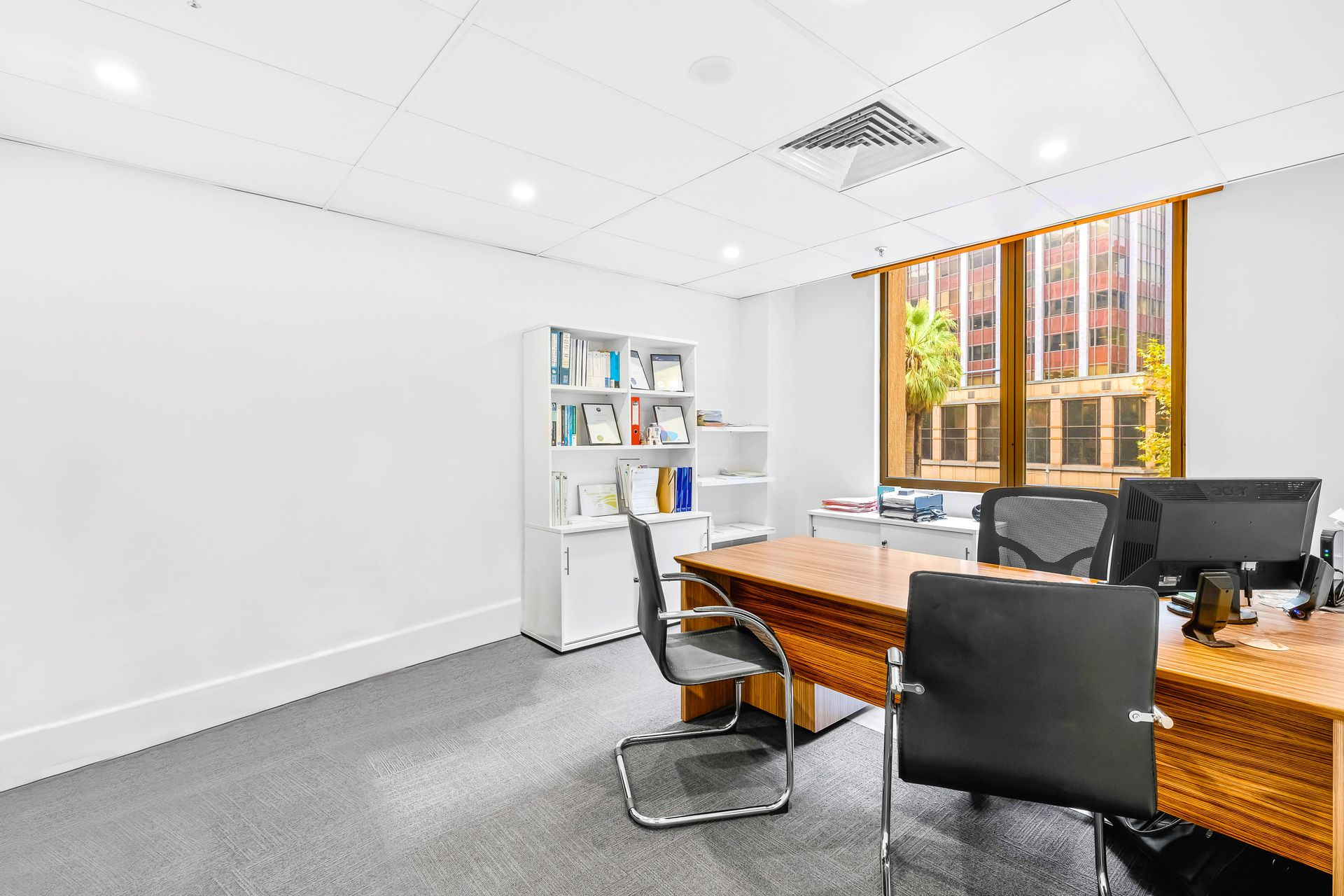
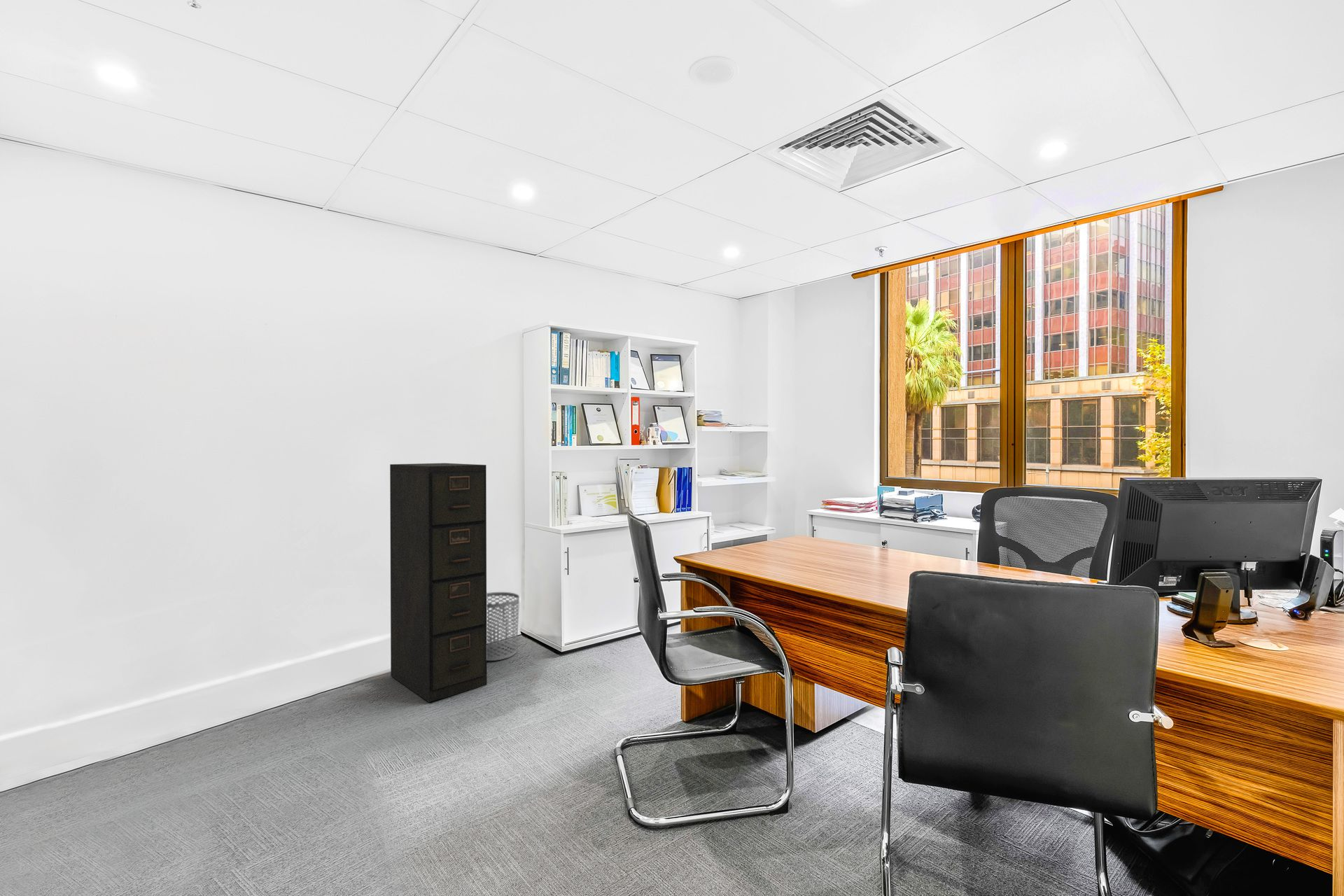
+ waste bin [486,591,520,661]
+ filing cabinet [389,463,487,703]
